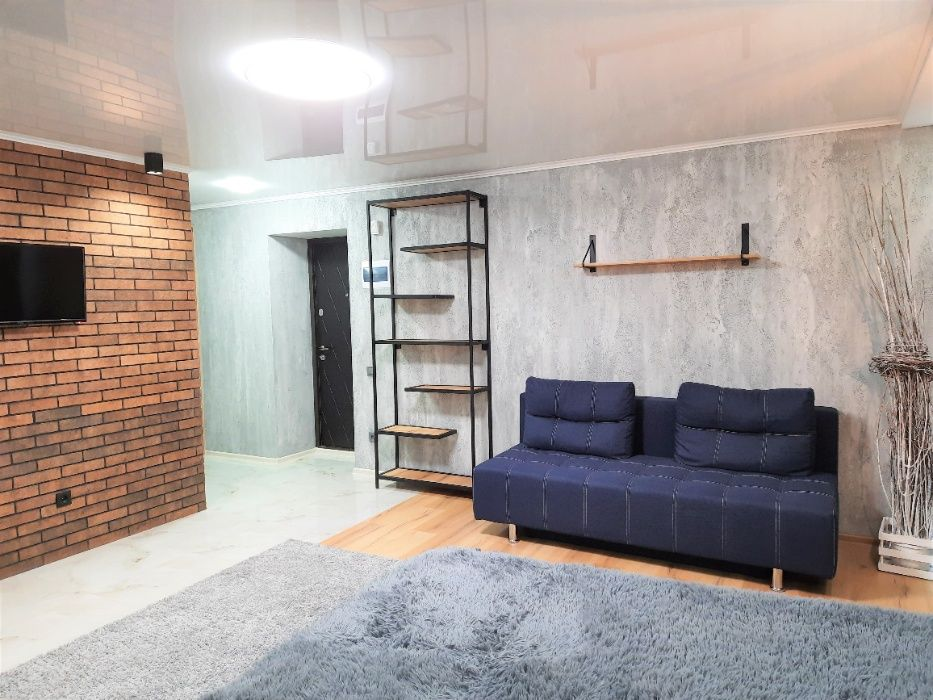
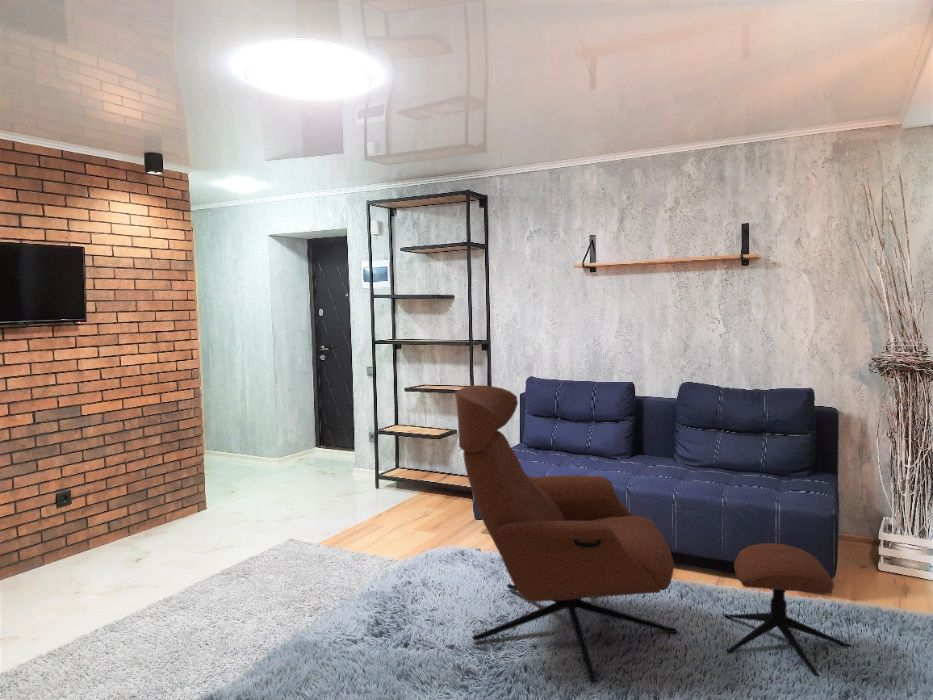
+ armchair [454,384,853,682]
